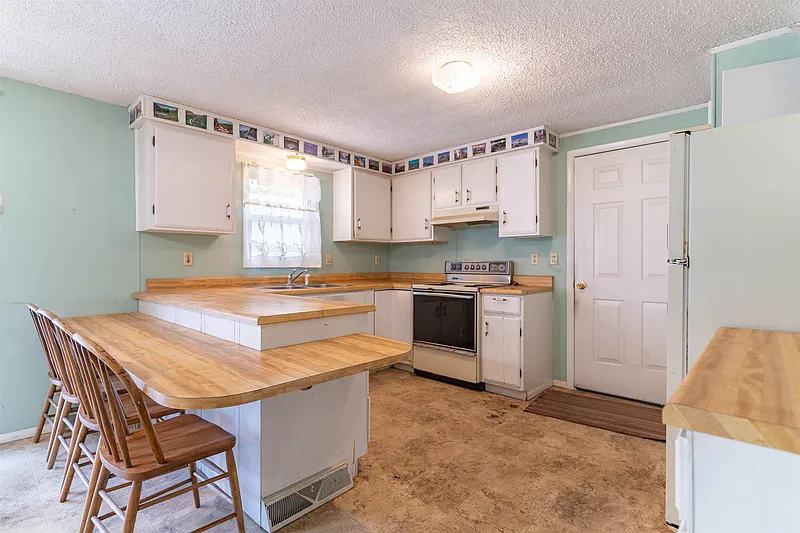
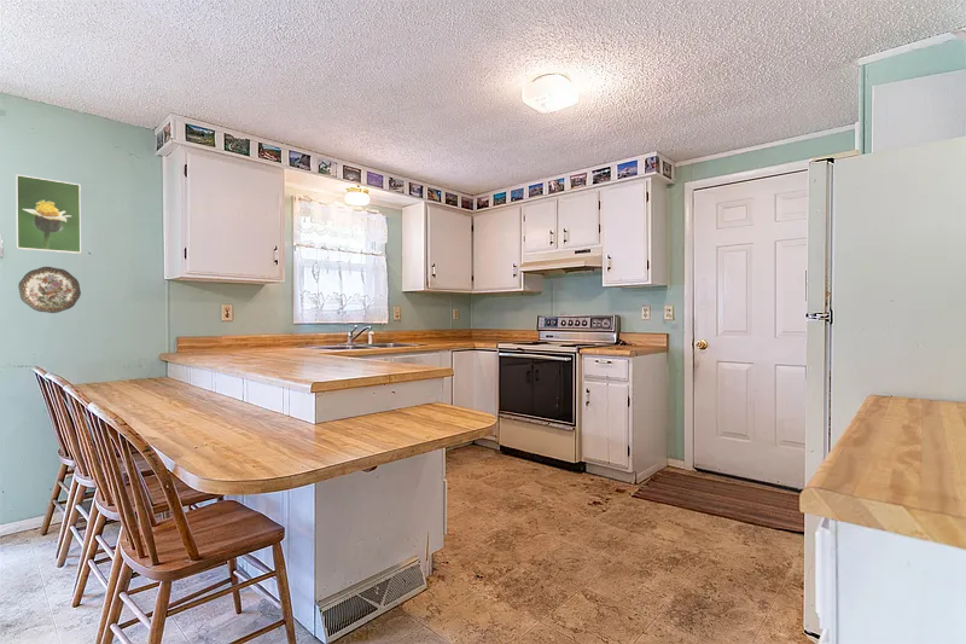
+ decorative plate [17,266,82,314]
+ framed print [14,173,82,255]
